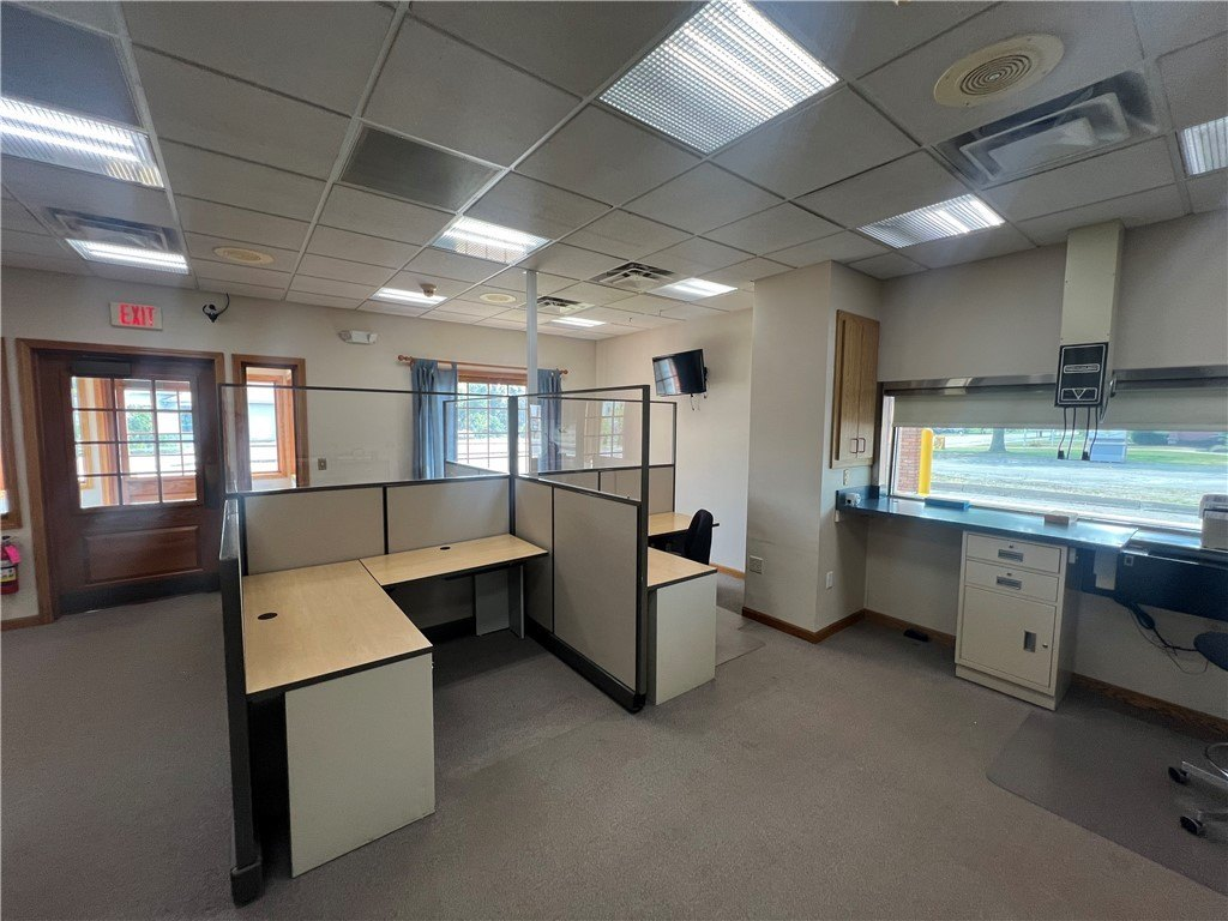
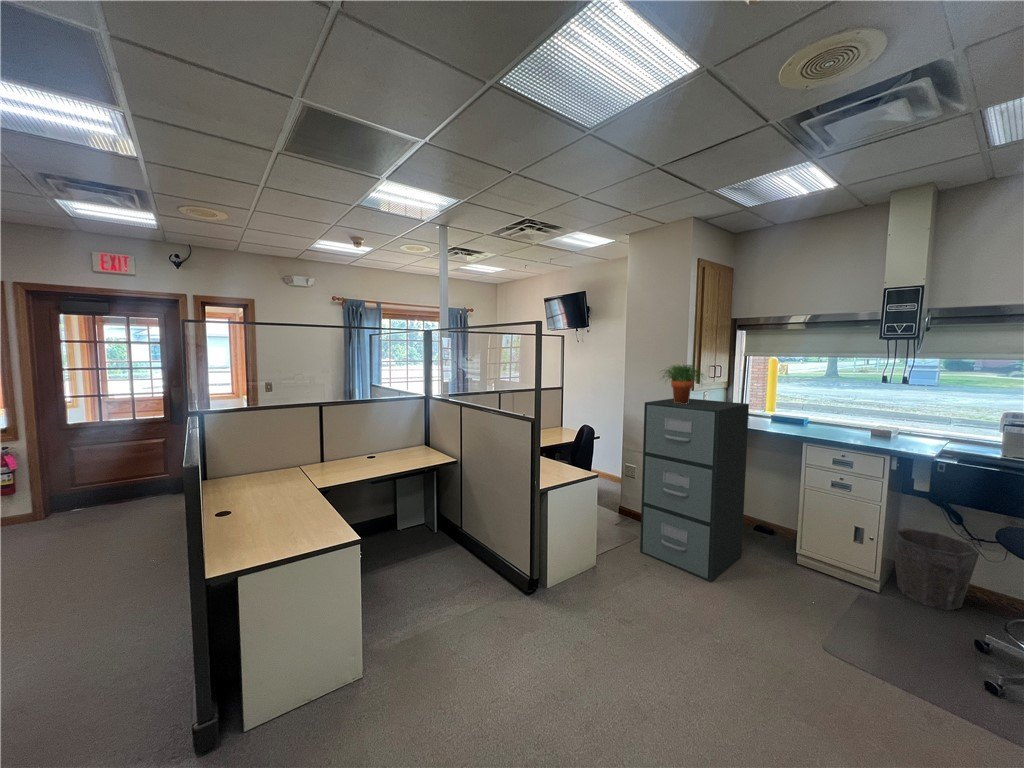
+ potted plant [657,363,707,404]
+ waste bin [891,527,980,611]
+ filing cabinet [639,397,750,583]
